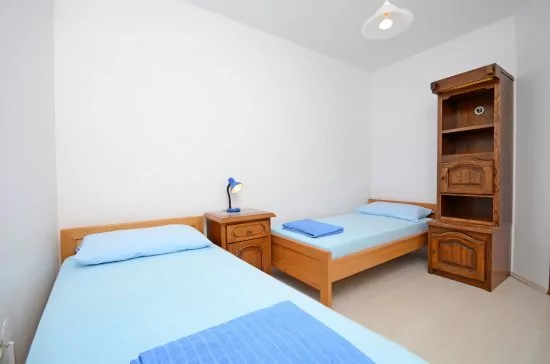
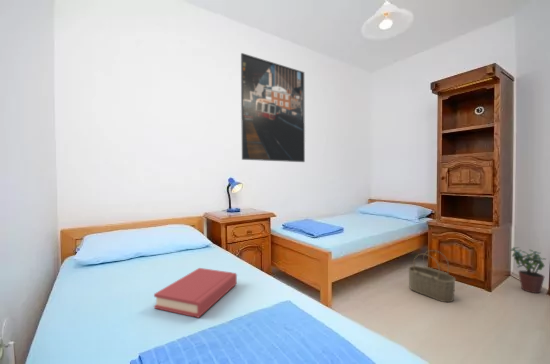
+ potted plant [509,246,547,294]
+ hardback book [153,267,238,319]
+ wicker basket [407,249,456,303]
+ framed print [240,52,306,163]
